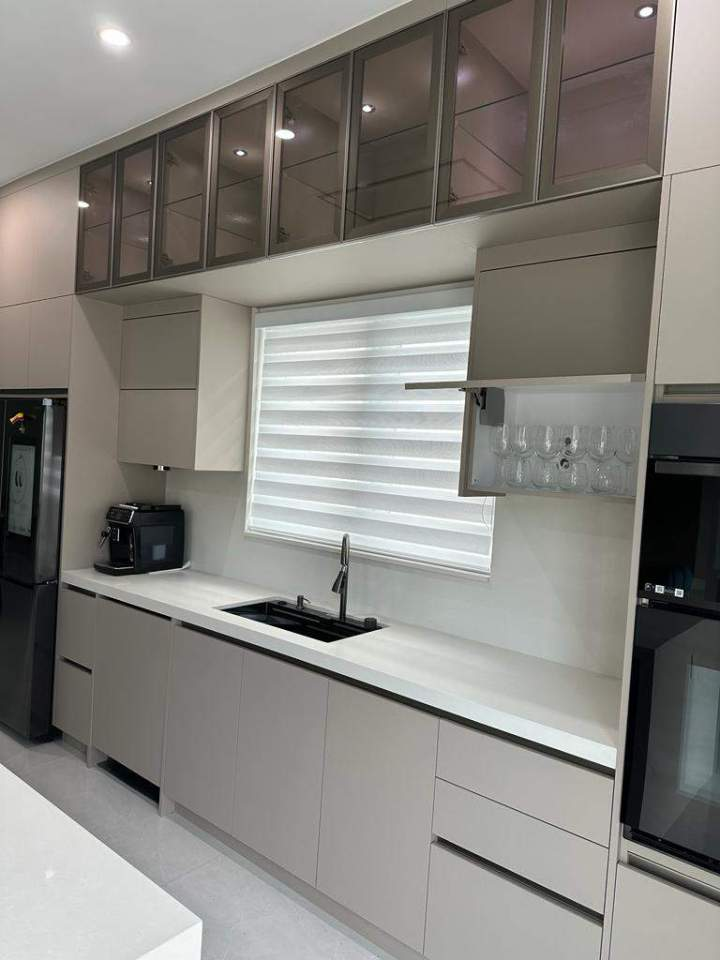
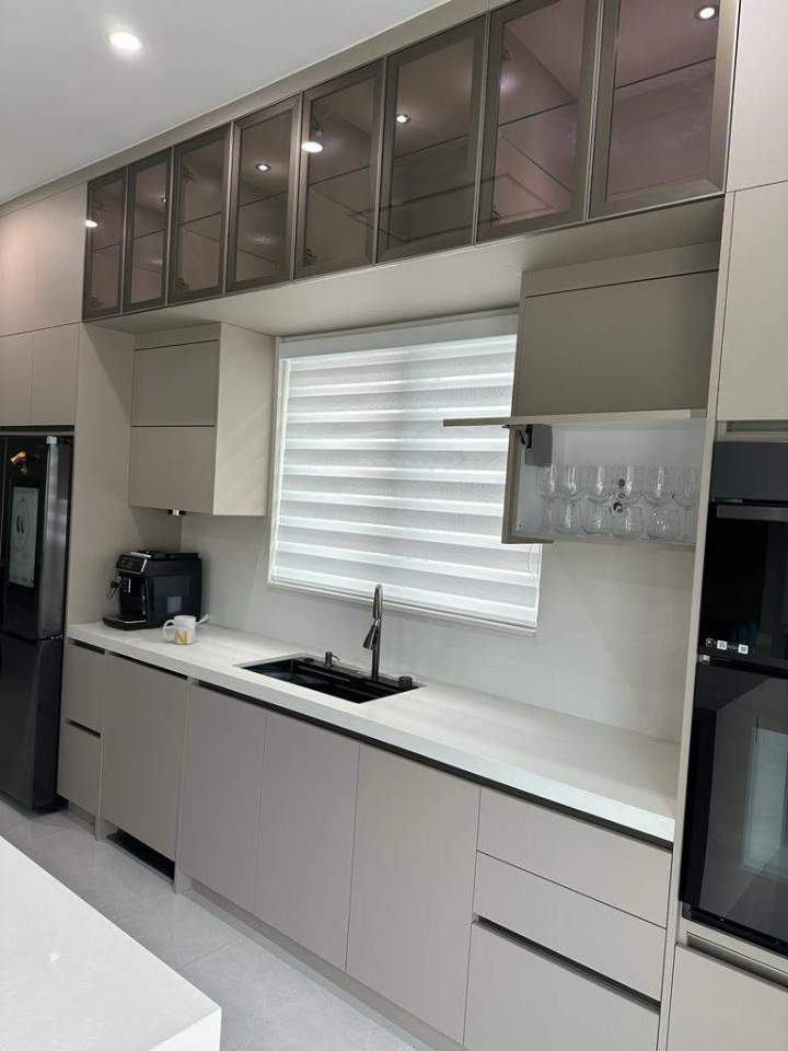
+ mug [162,614,197,645]
